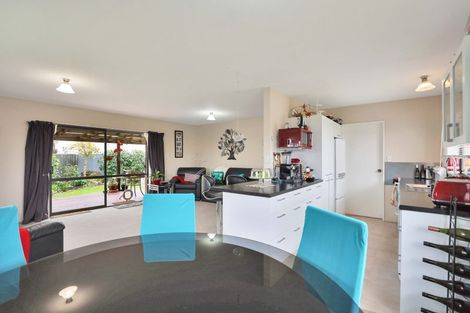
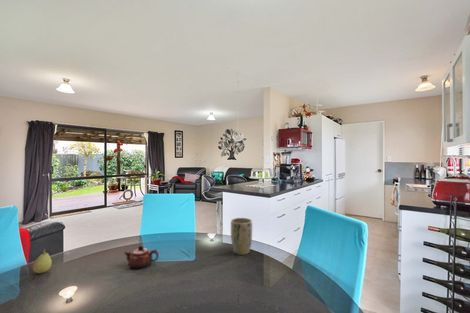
+ plant pot [230,217,253,256]
+ fruit [32,248,53,274]
+ teapot [123,245,160,269]
